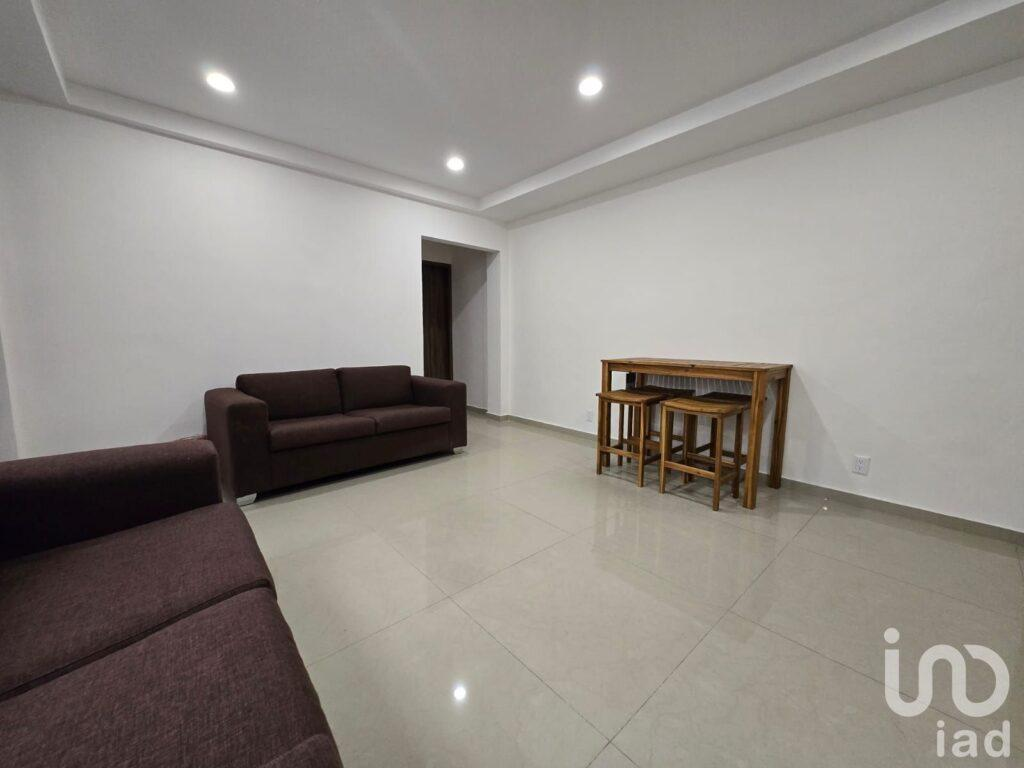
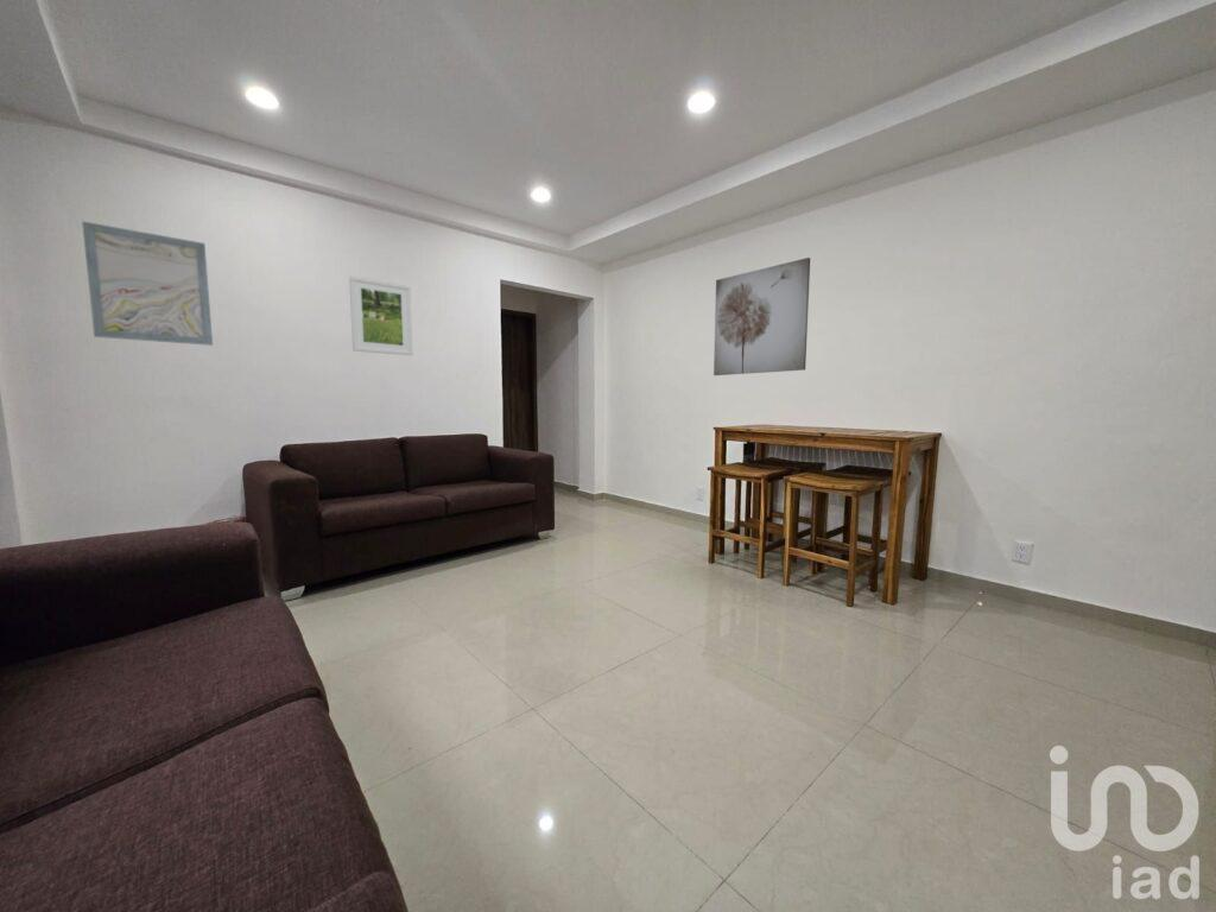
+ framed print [348,276,413,356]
+ wall art [712,256,811,376]
+ wall art [81,220,214,347]
